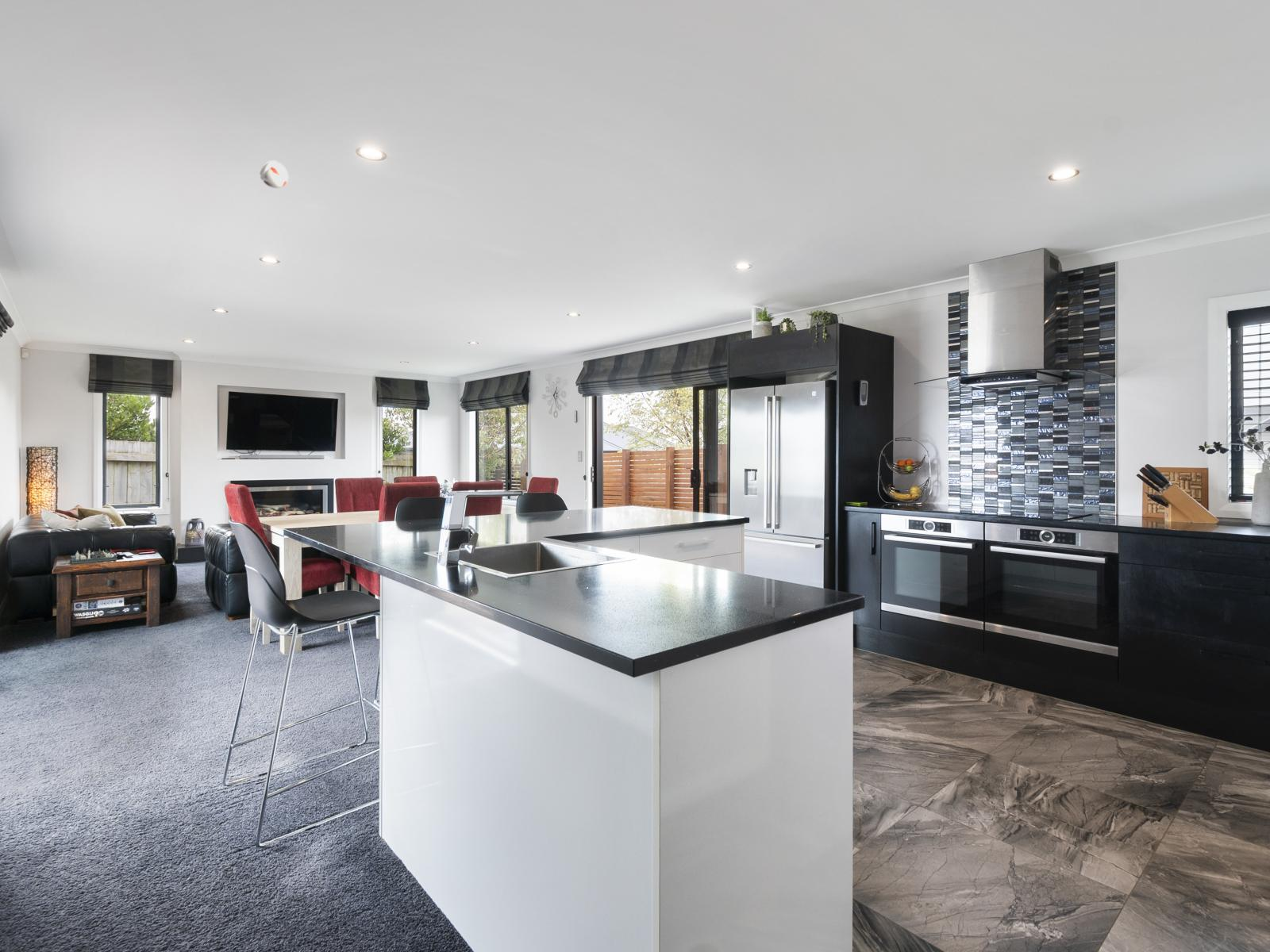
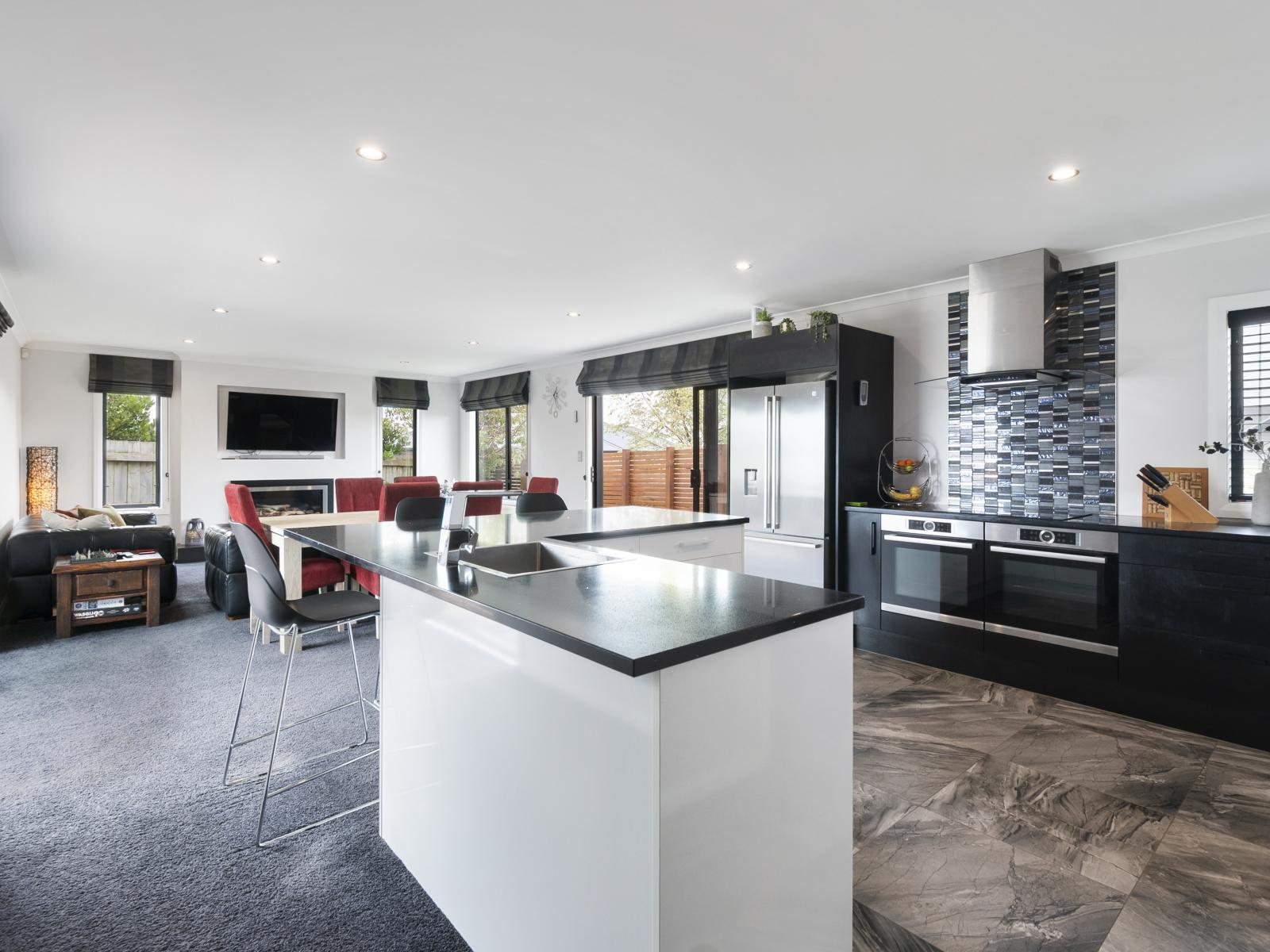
- smoke detector [259,159,289,189]
